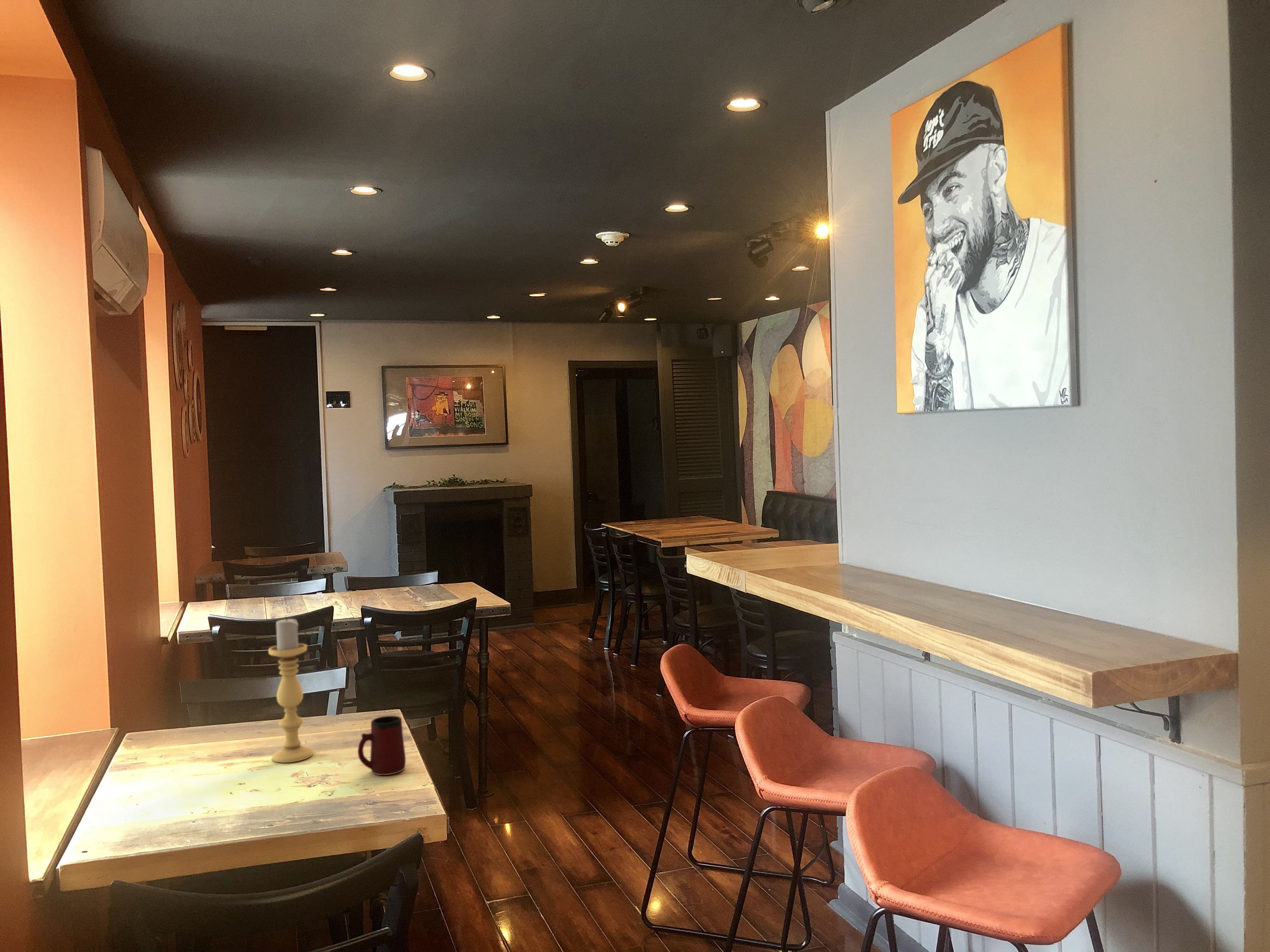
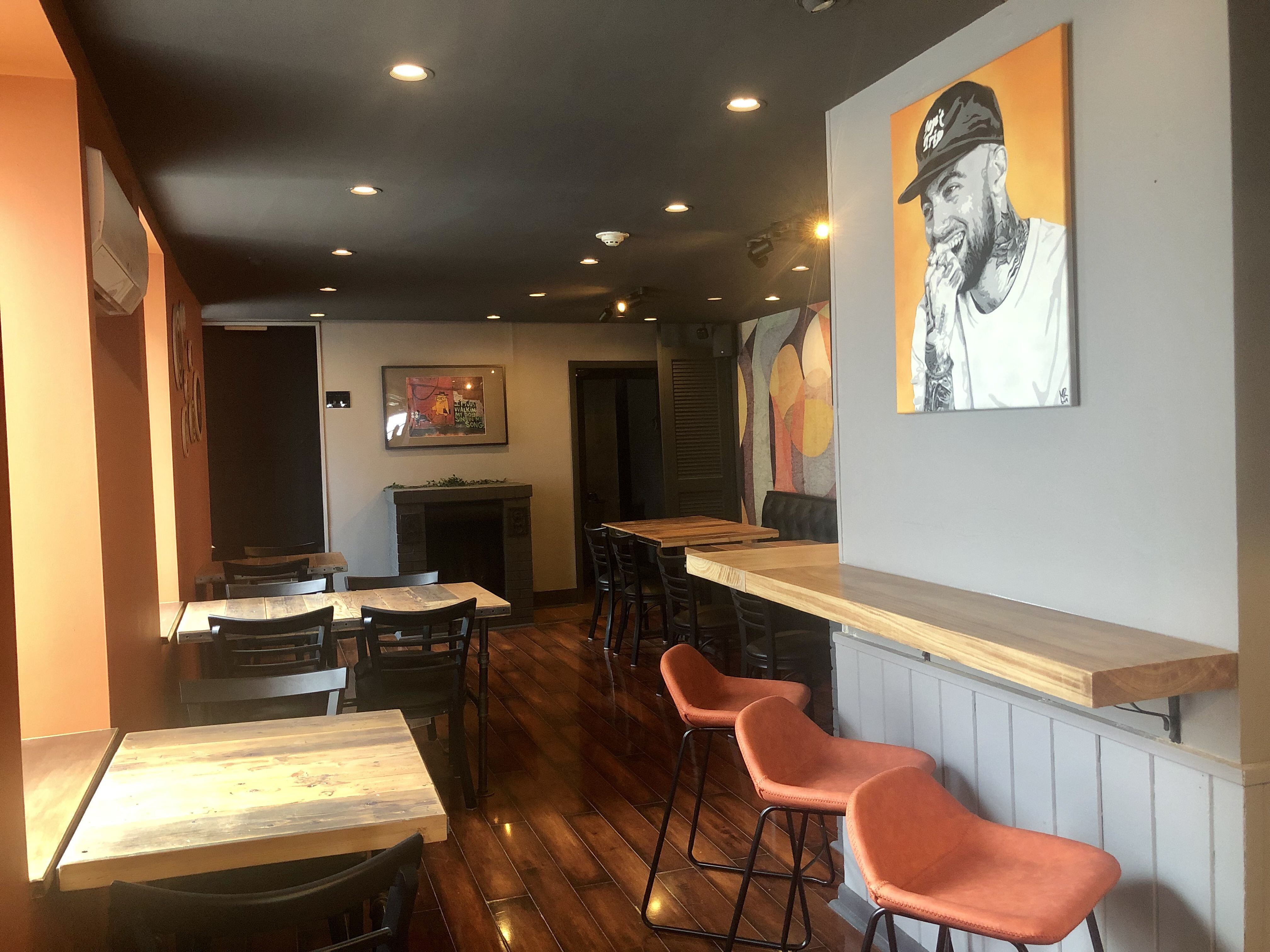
- candle holder [268,617,313,763]
- mug [358,716,406,775]
